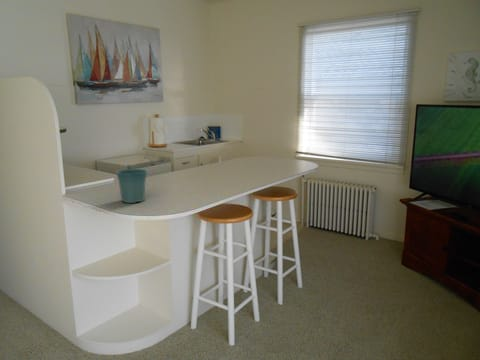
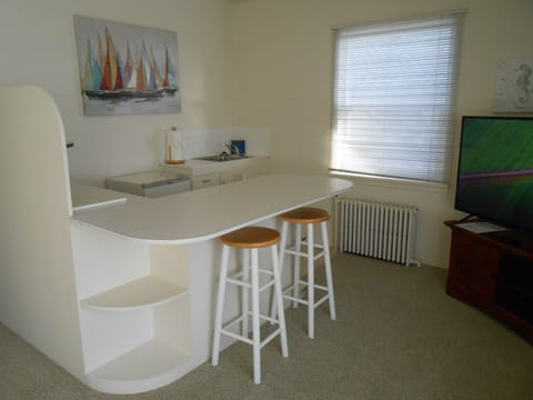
- flower pot [115,168,149,204]
